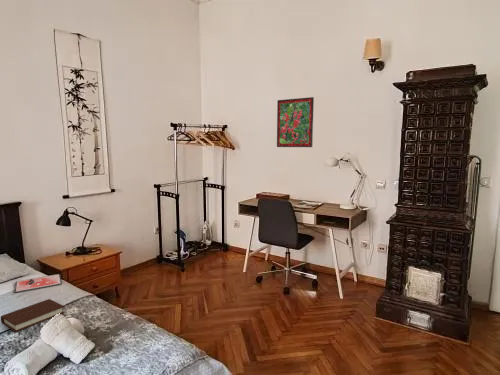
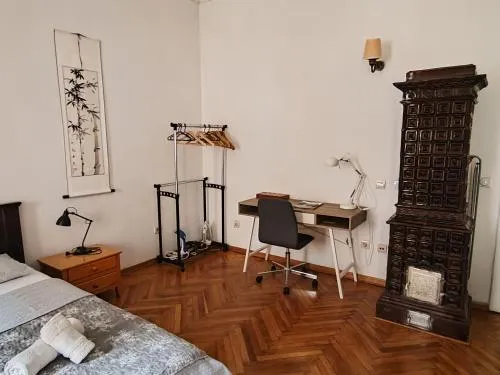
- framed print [276,96,315,148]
- book [0,298,65,333]
- tablet [14,273,63,294]
